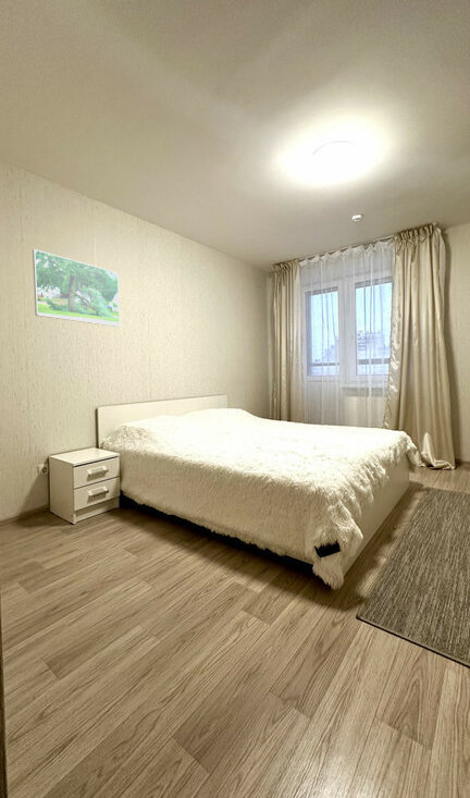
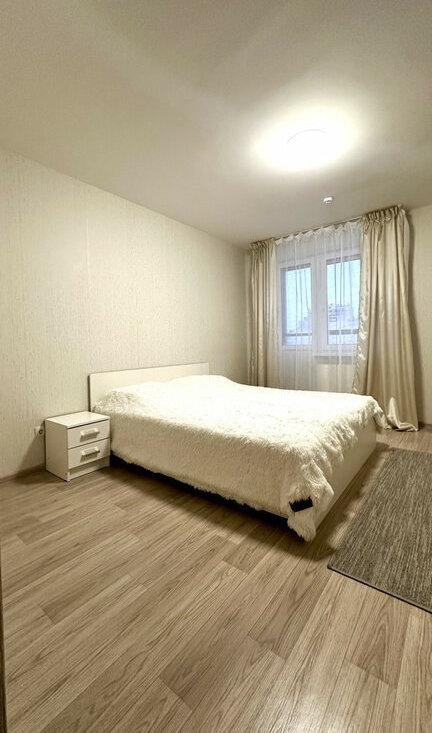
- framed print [32,248,121,328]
